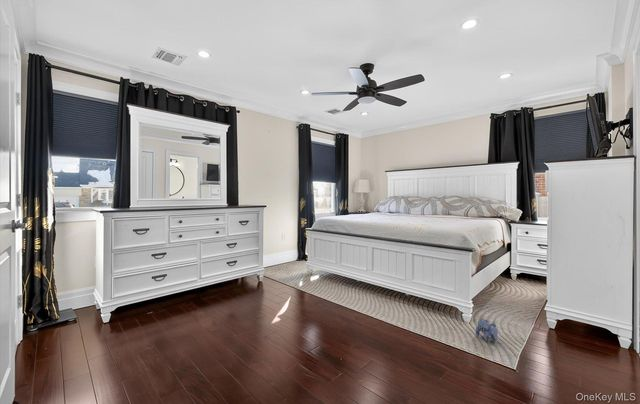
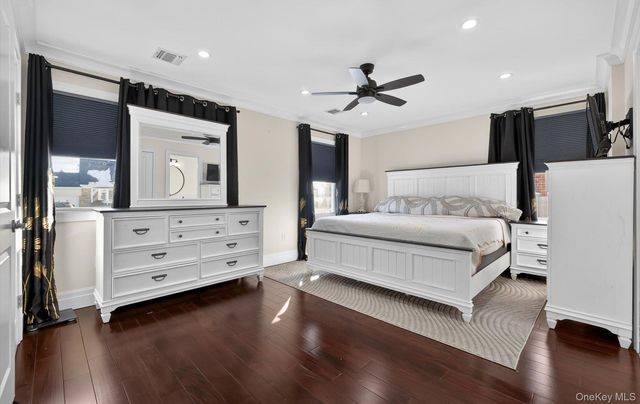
- plush toy [475,317,499,343]
